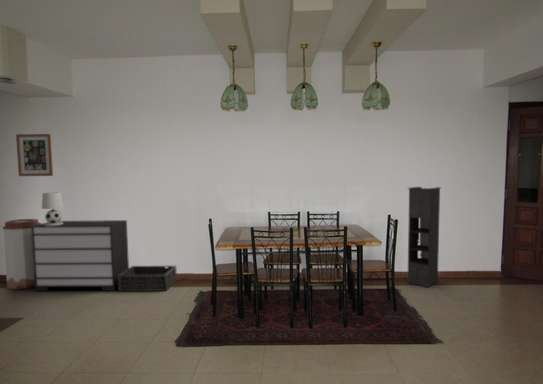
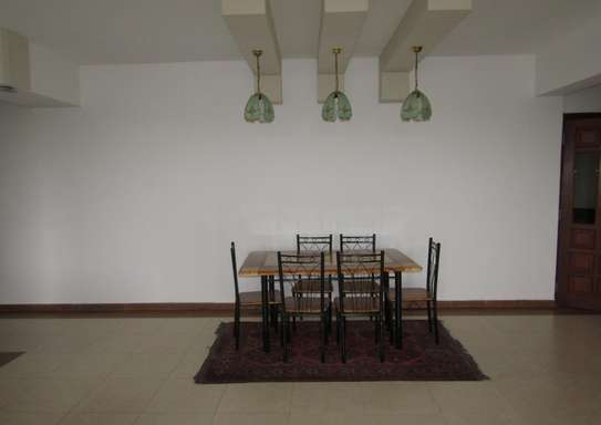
- wall art [15,133,54,177]
- dresser [31,219,130,292]
- basket [117,265,178,292]
- trash can [2,218,42,290]
- storage cabinet [406,186,442,288]
- table lamp [41,191,65,226]
